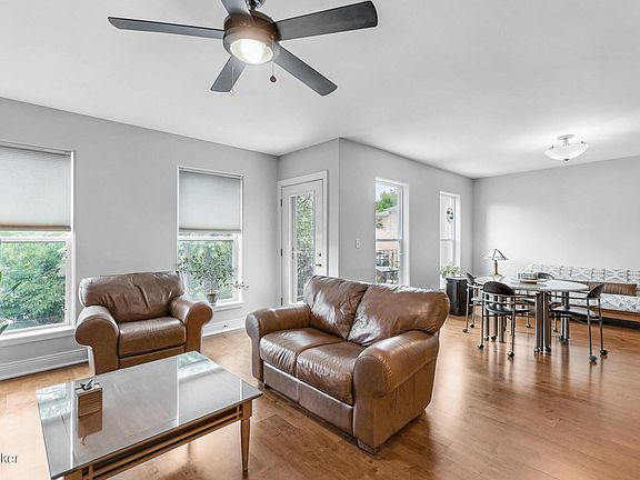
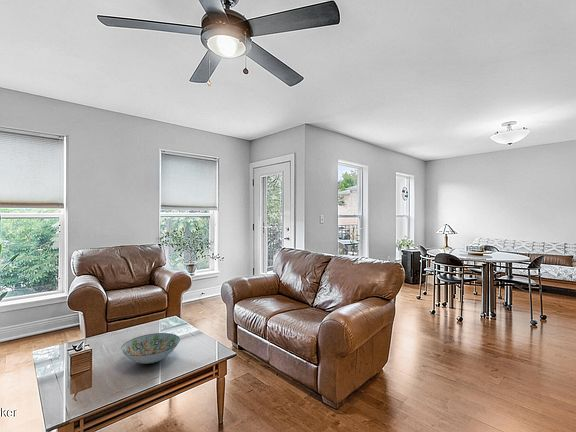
+ decorative bowl [120,332,181,365]
